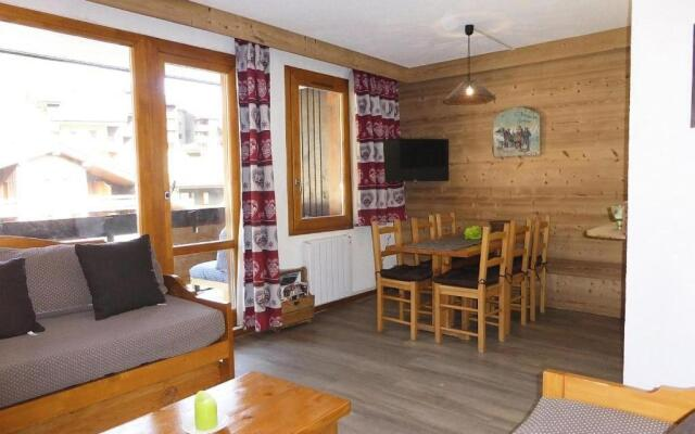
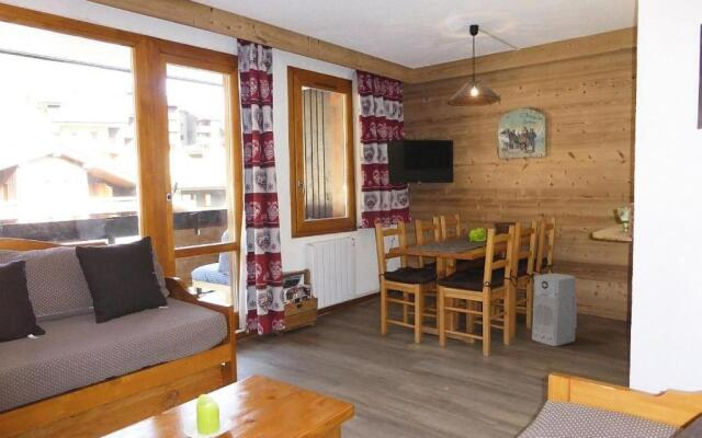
+ air purifier [531,273,577,347]
